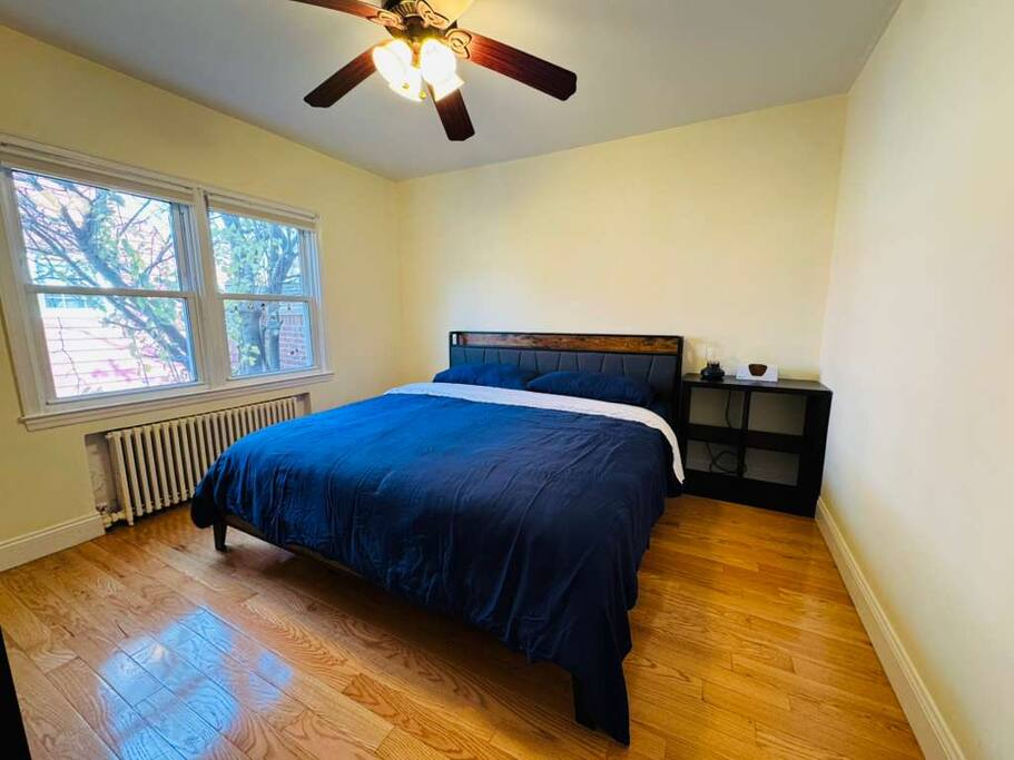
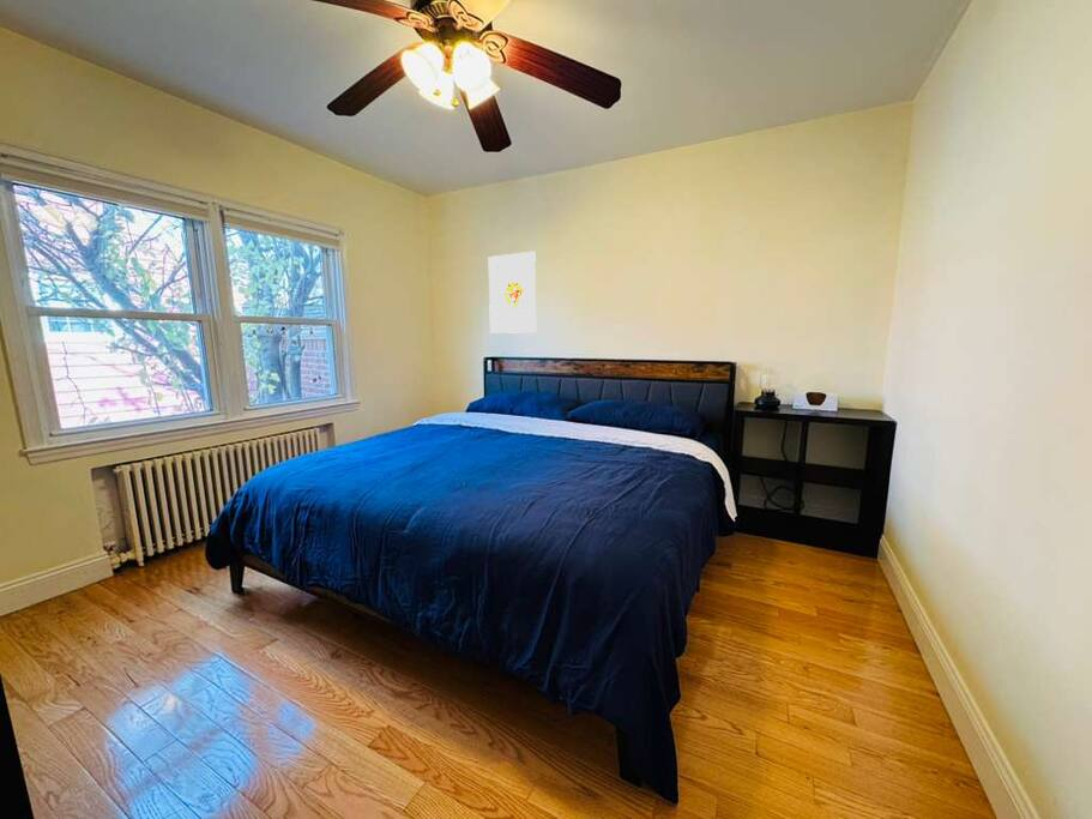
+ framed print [488,251,537,335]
